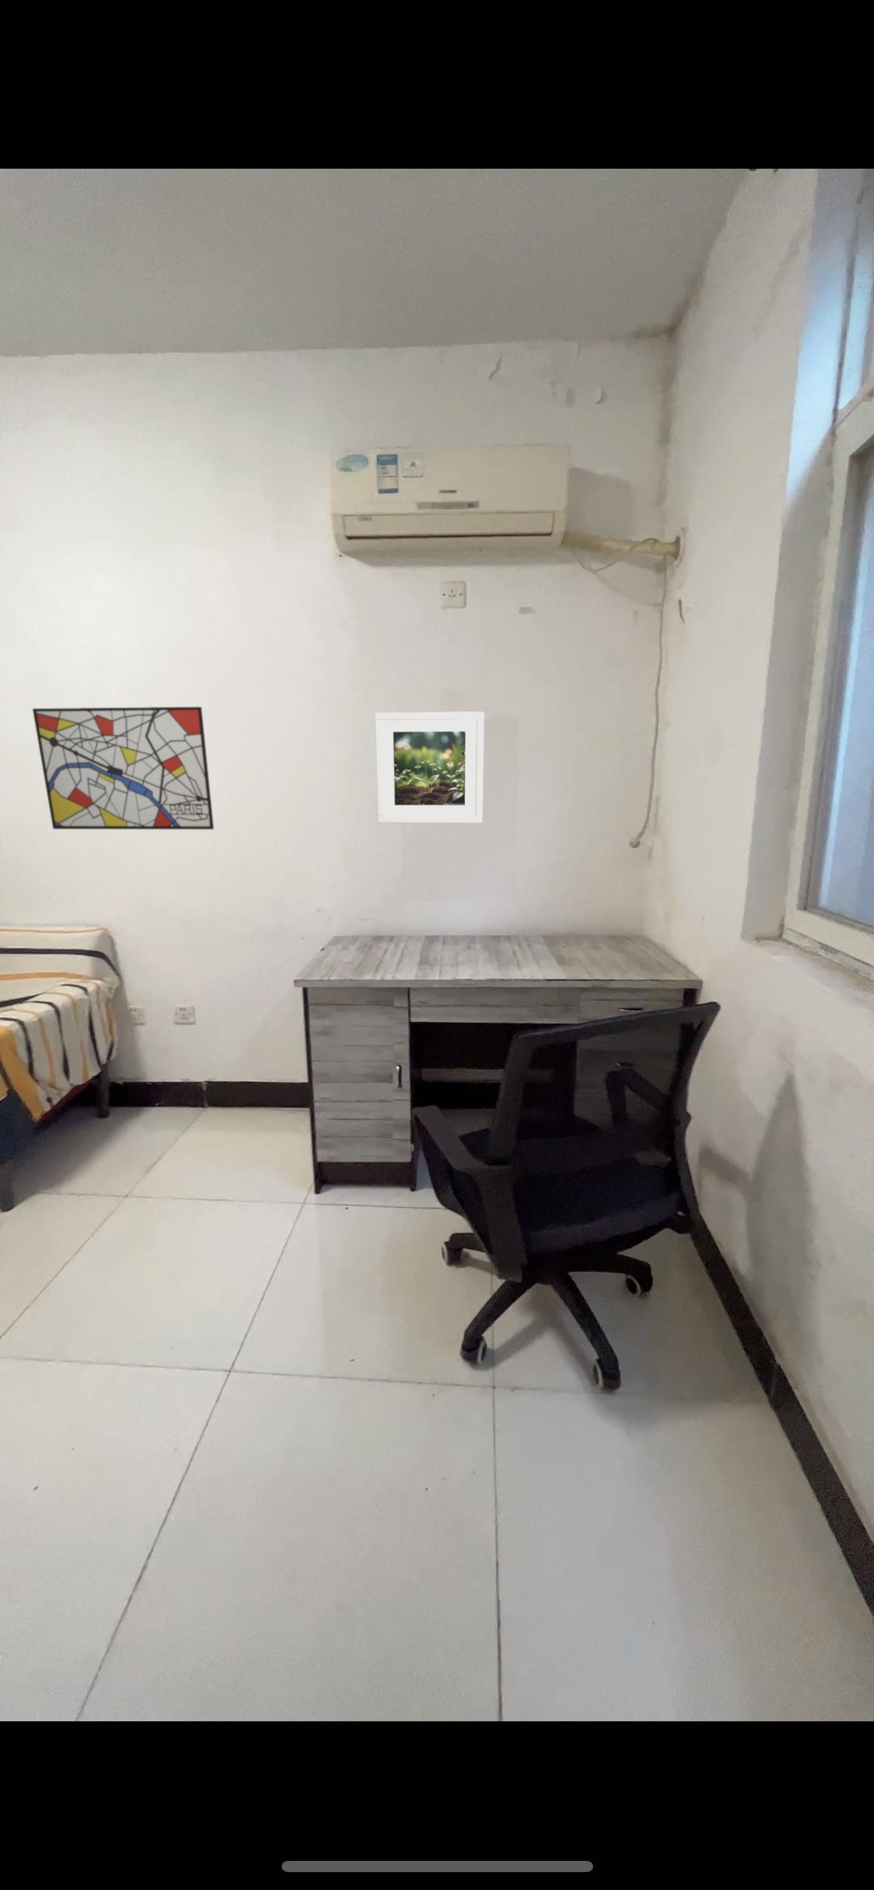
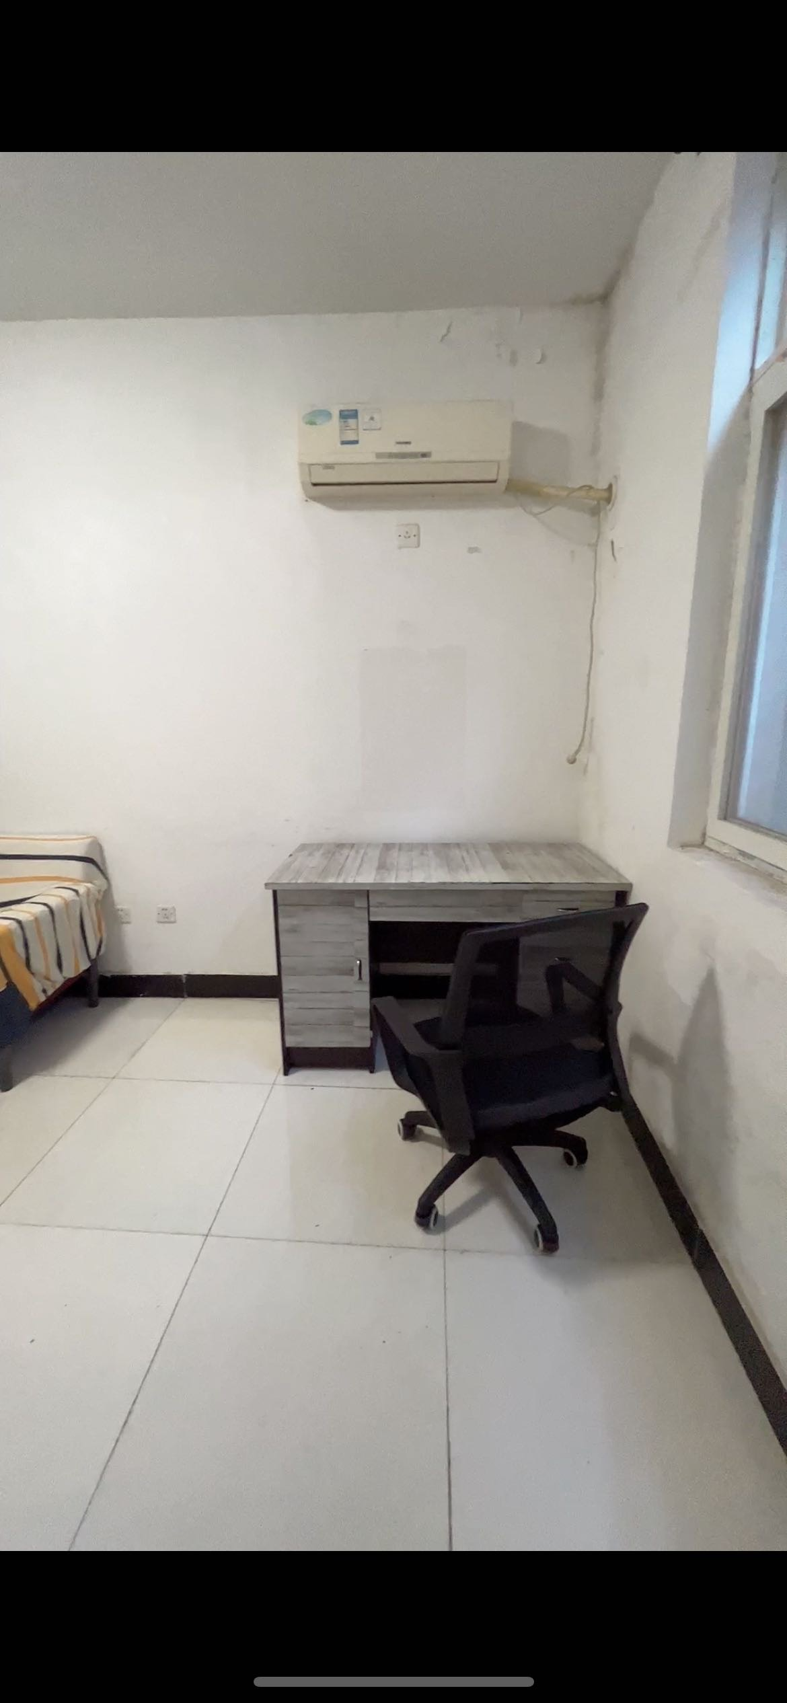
- wall art [31,706,215,830]
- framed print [374,711,485,824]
